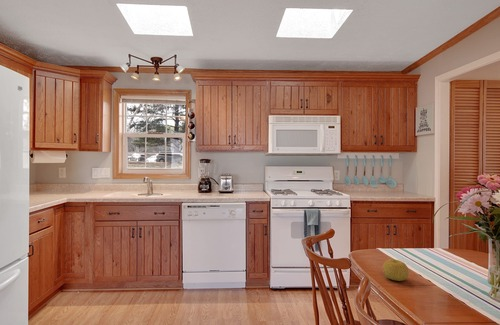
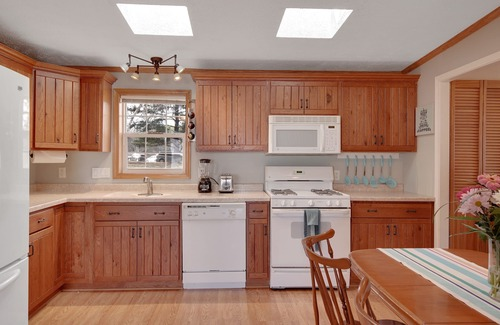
- fruit [382,258,410,282]
